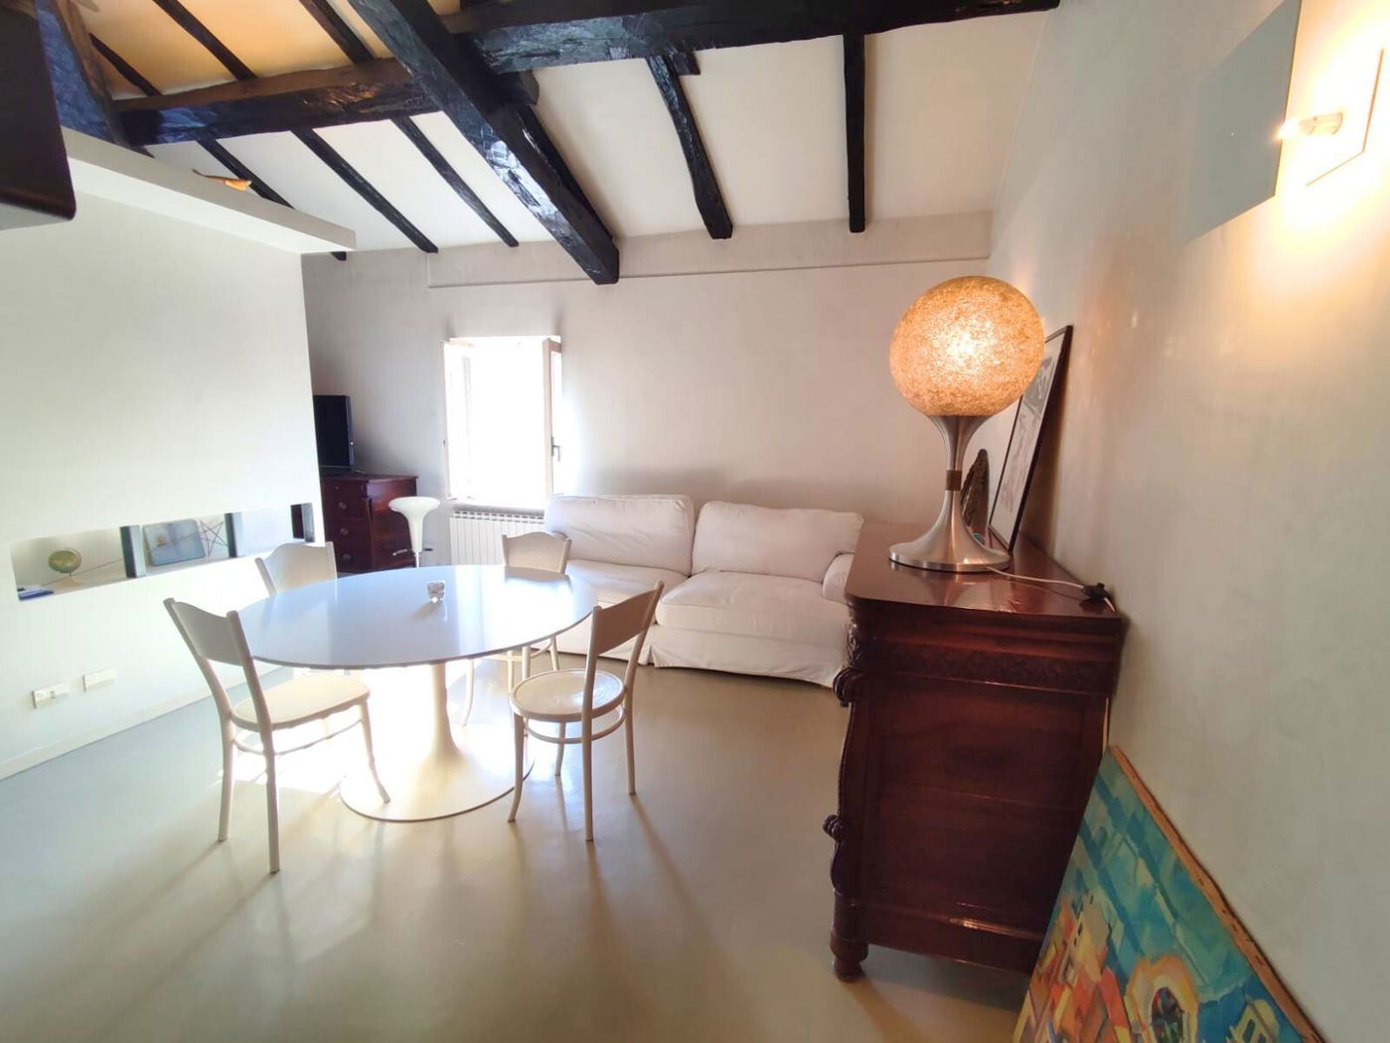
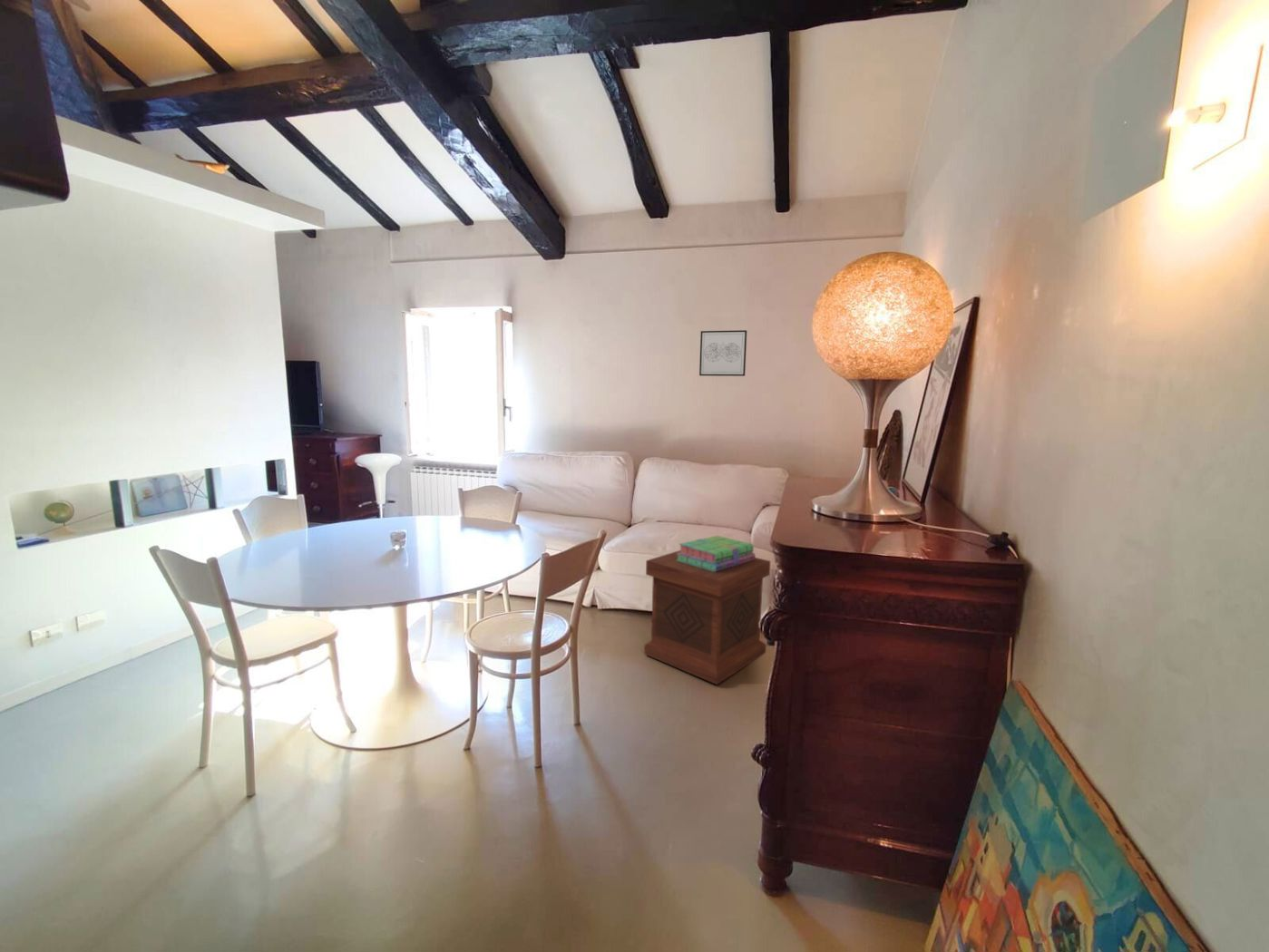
+ wall art [698,329,747,377]
+ side table [643,549,771,685]
+ stack of books [677,535,757,571]
